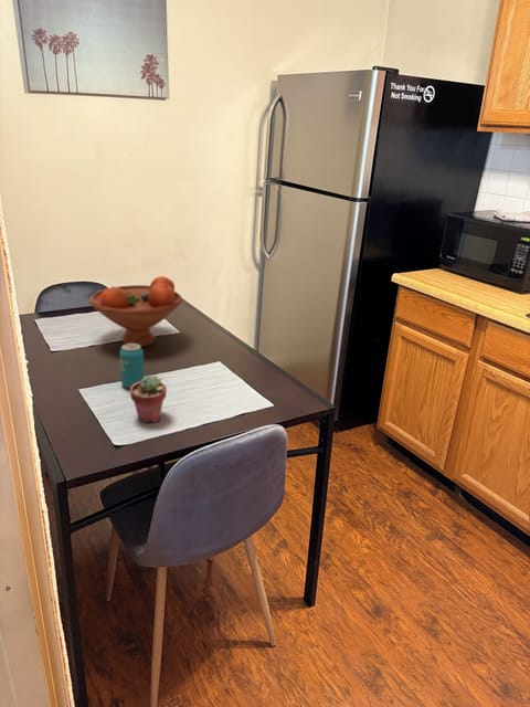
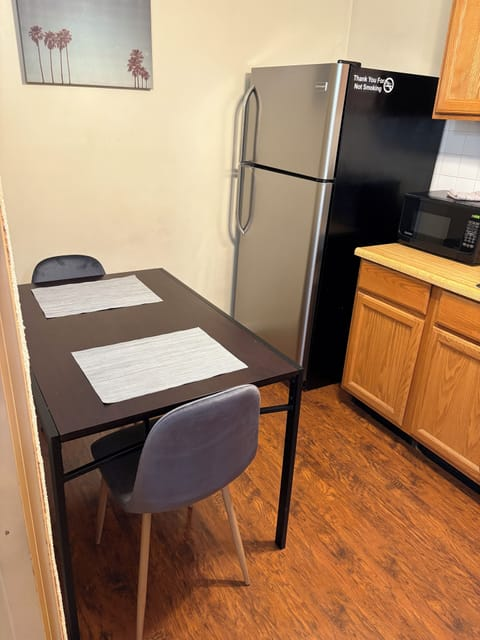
- potted succulent [129,374,168,424]
- fruit bowl [88,275,183,348]
- beverage can [118,344,146,389]
